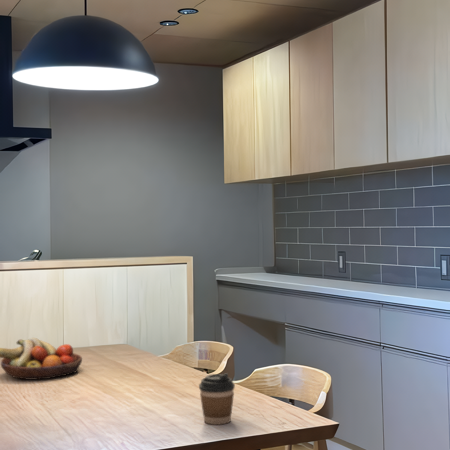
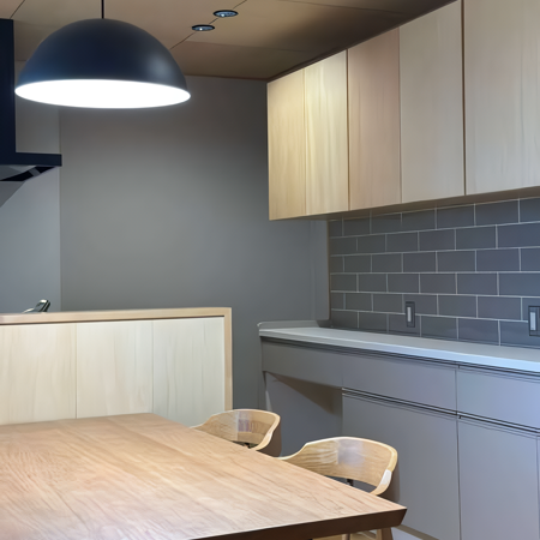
- coffee cup [198,372,236,426]
- fruit bowl [0,337,83,381]
